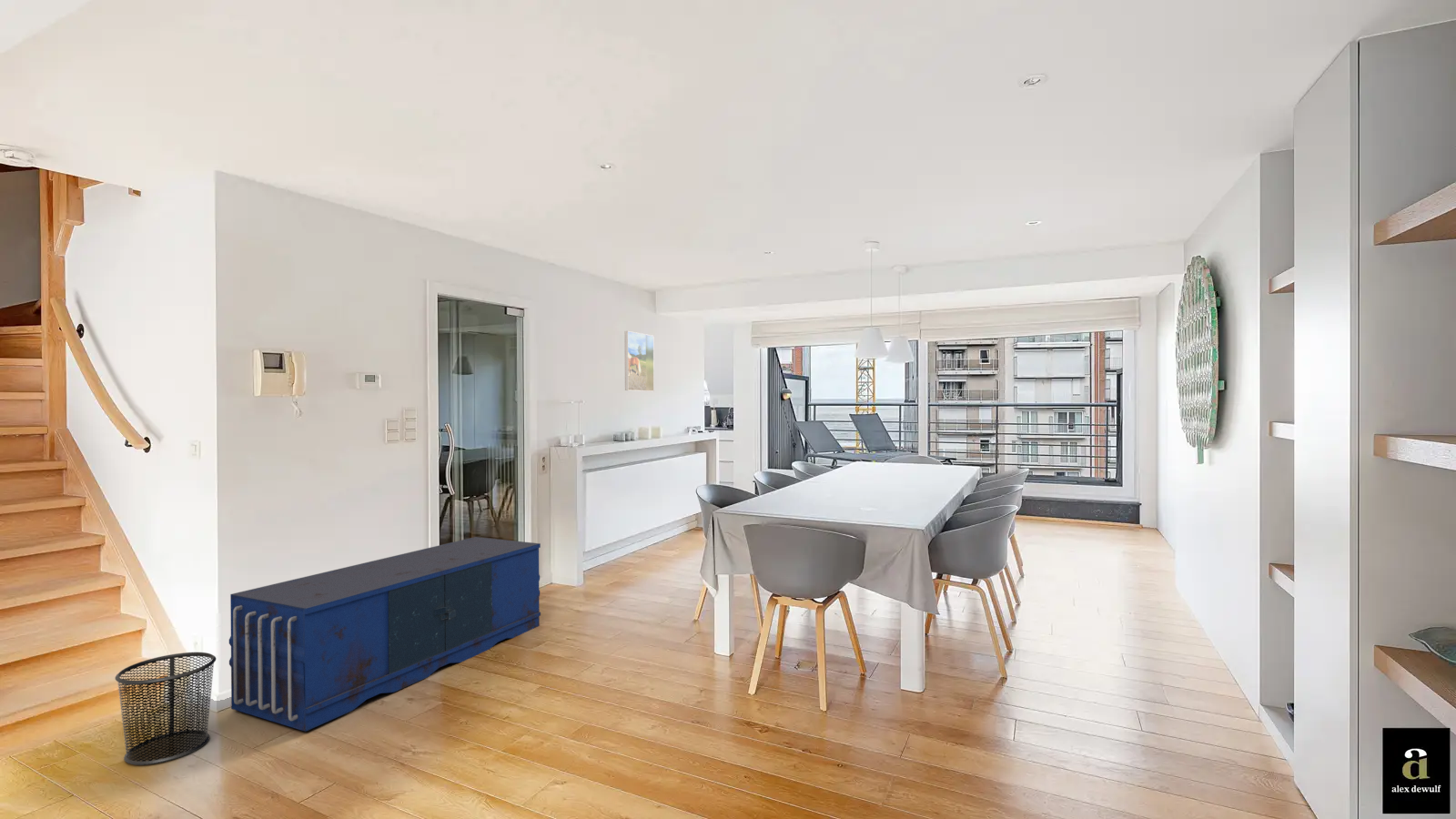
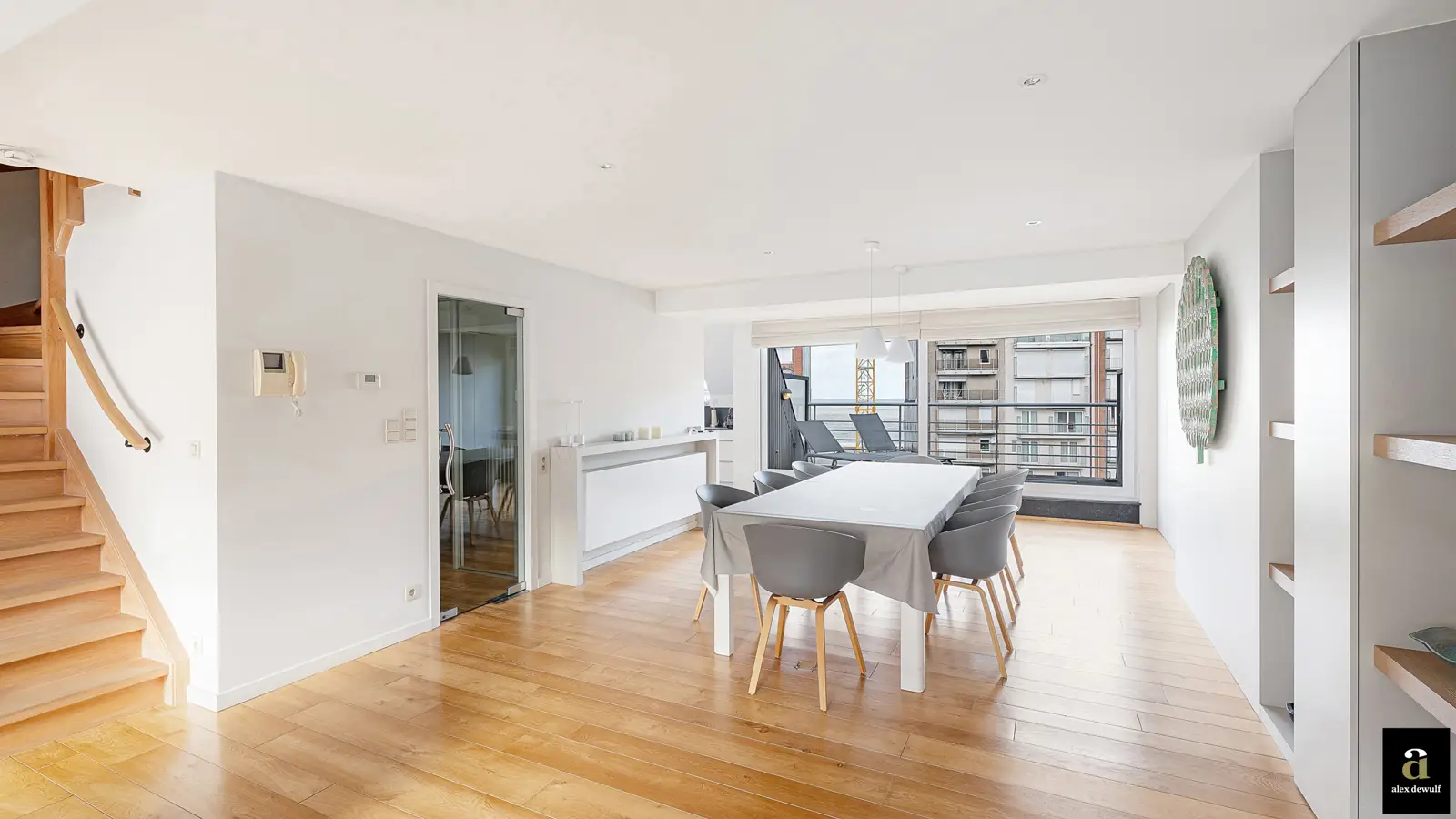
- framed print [624,330,655,392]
- waste bin [115,652,217,766]
- shipping container [228,536,541,733]
